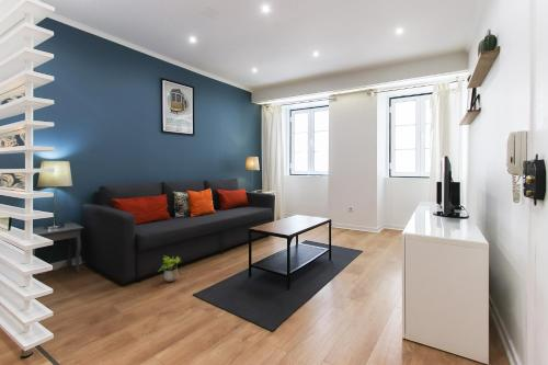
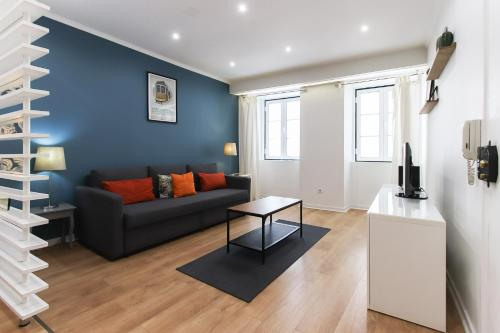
- potted plant [157,254,182,283]
